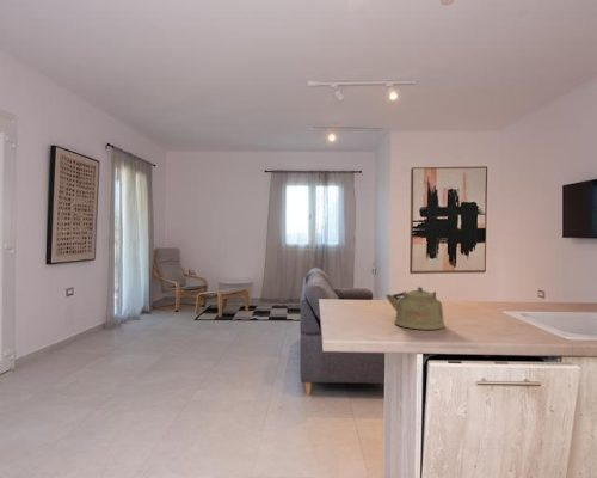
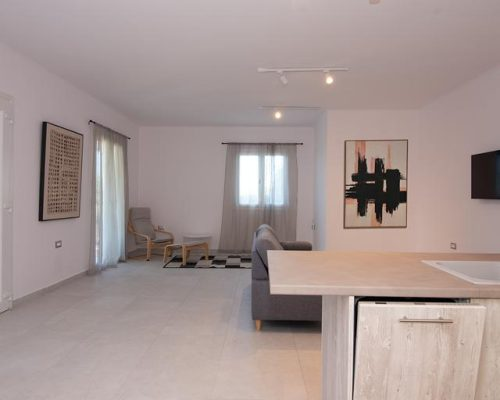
- kettle [384,286,447,331]
